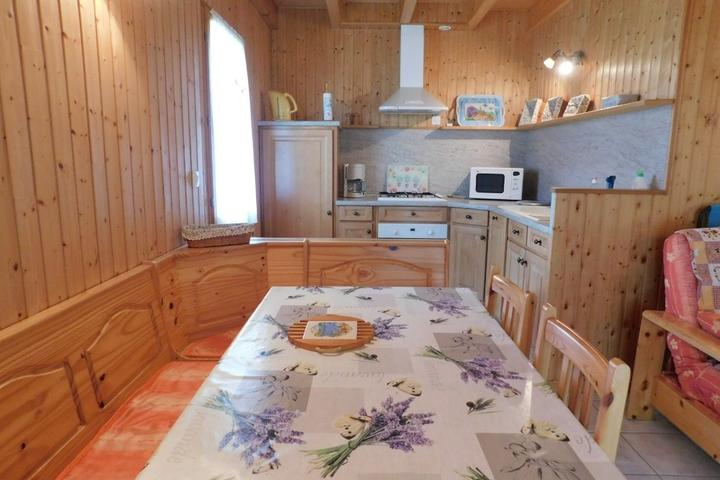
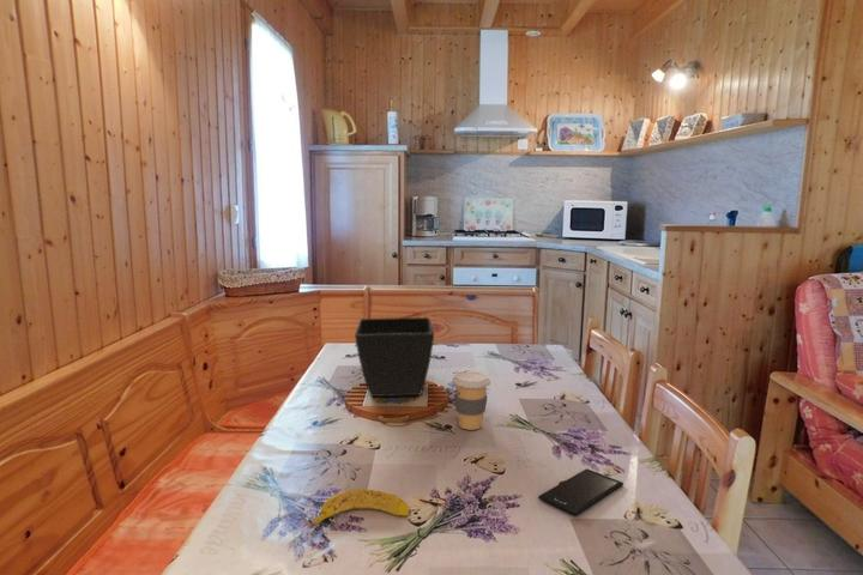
+ coffee cup [451,370,491,431]
+ banana [301,489,412,527]
+ flower pot [354,316,435,398]
+ smartphone [537,467,624,516]
